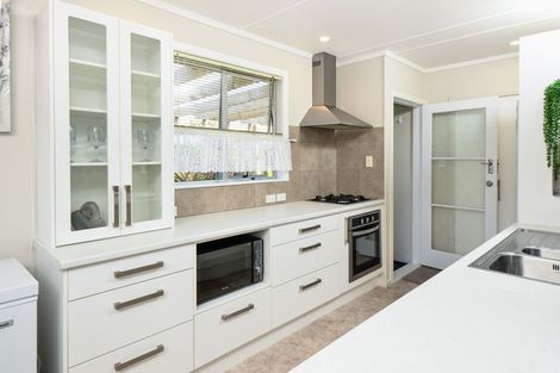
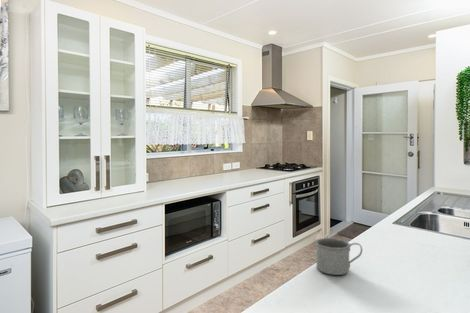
+ mug [314,237,363,276]
